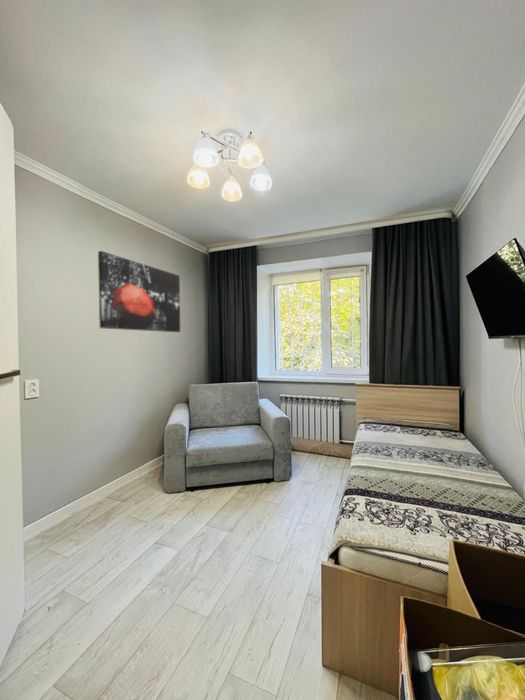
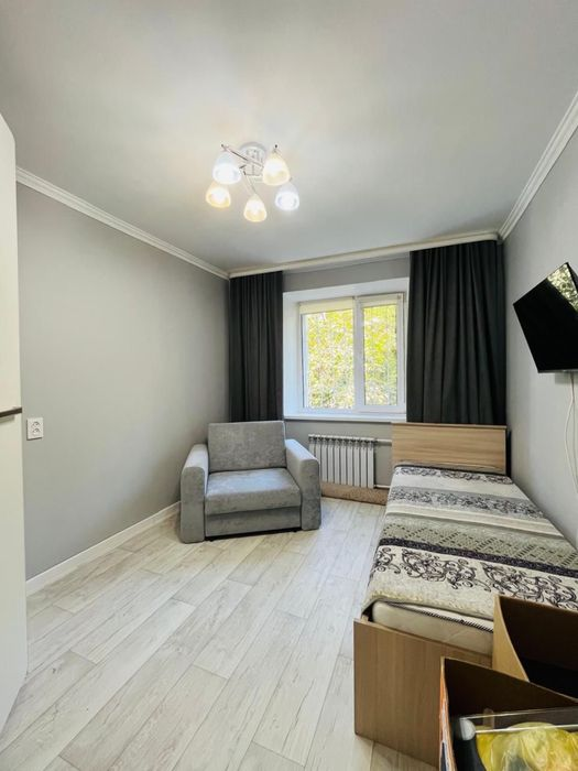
- wall art [97,250,181,333]
